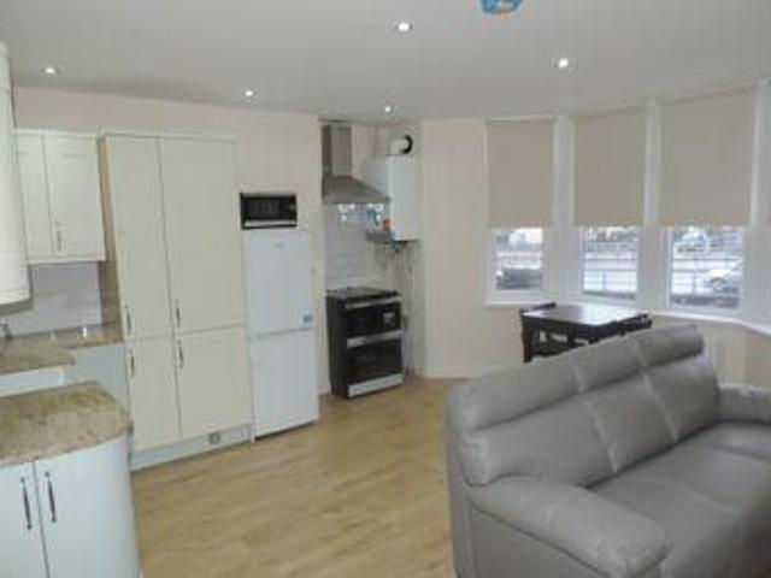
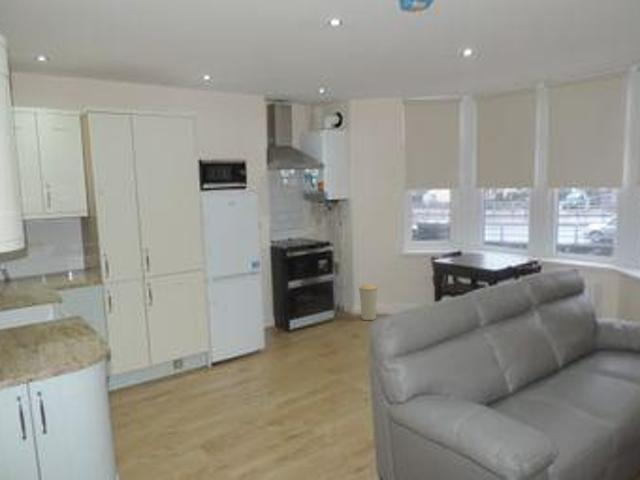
+ trash can [358,283,379,321]
